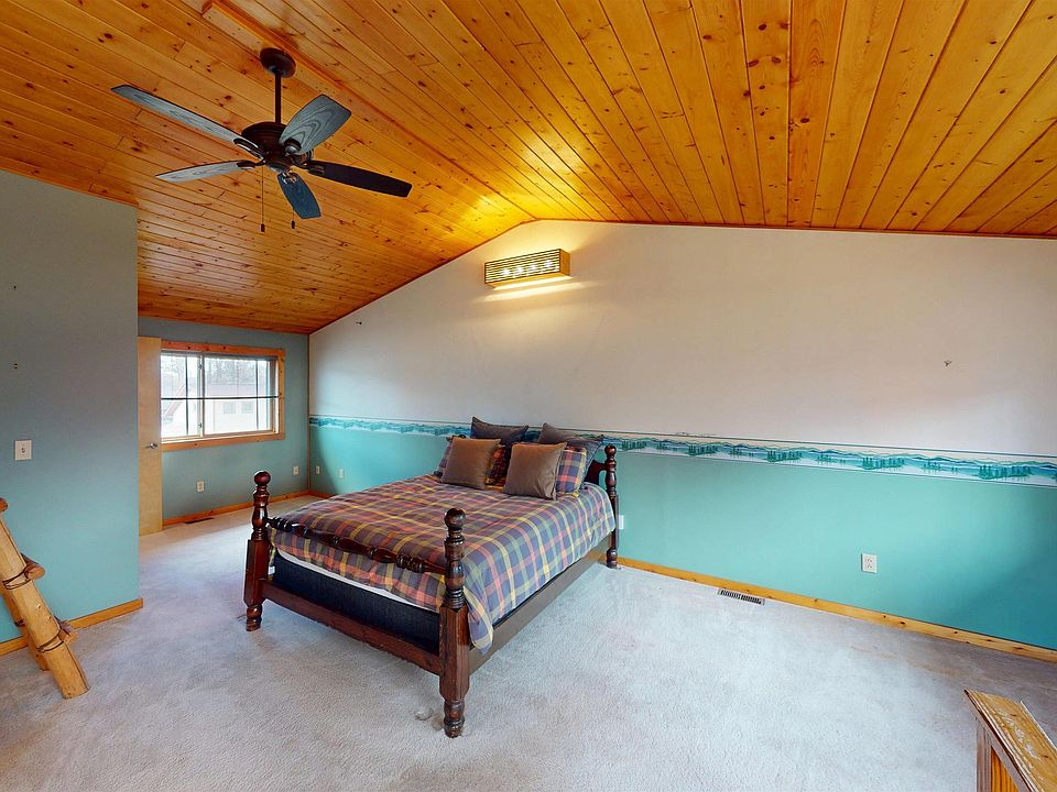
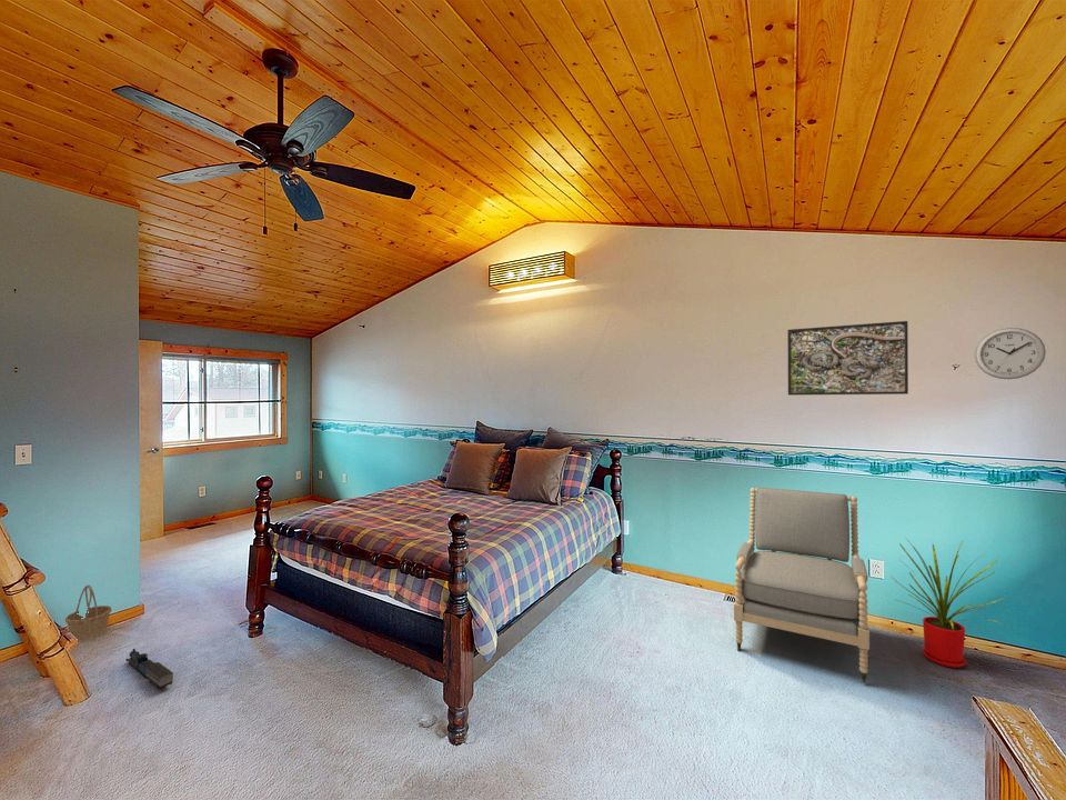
+ wall clock [973,327,1047,380]
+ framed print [786,320,909,397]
+ toy train [124,648,174,690]
+ armchair [733,487,871,684]
+ basket [64,584,112,643]
+ house plant [892,539,1005,669]
